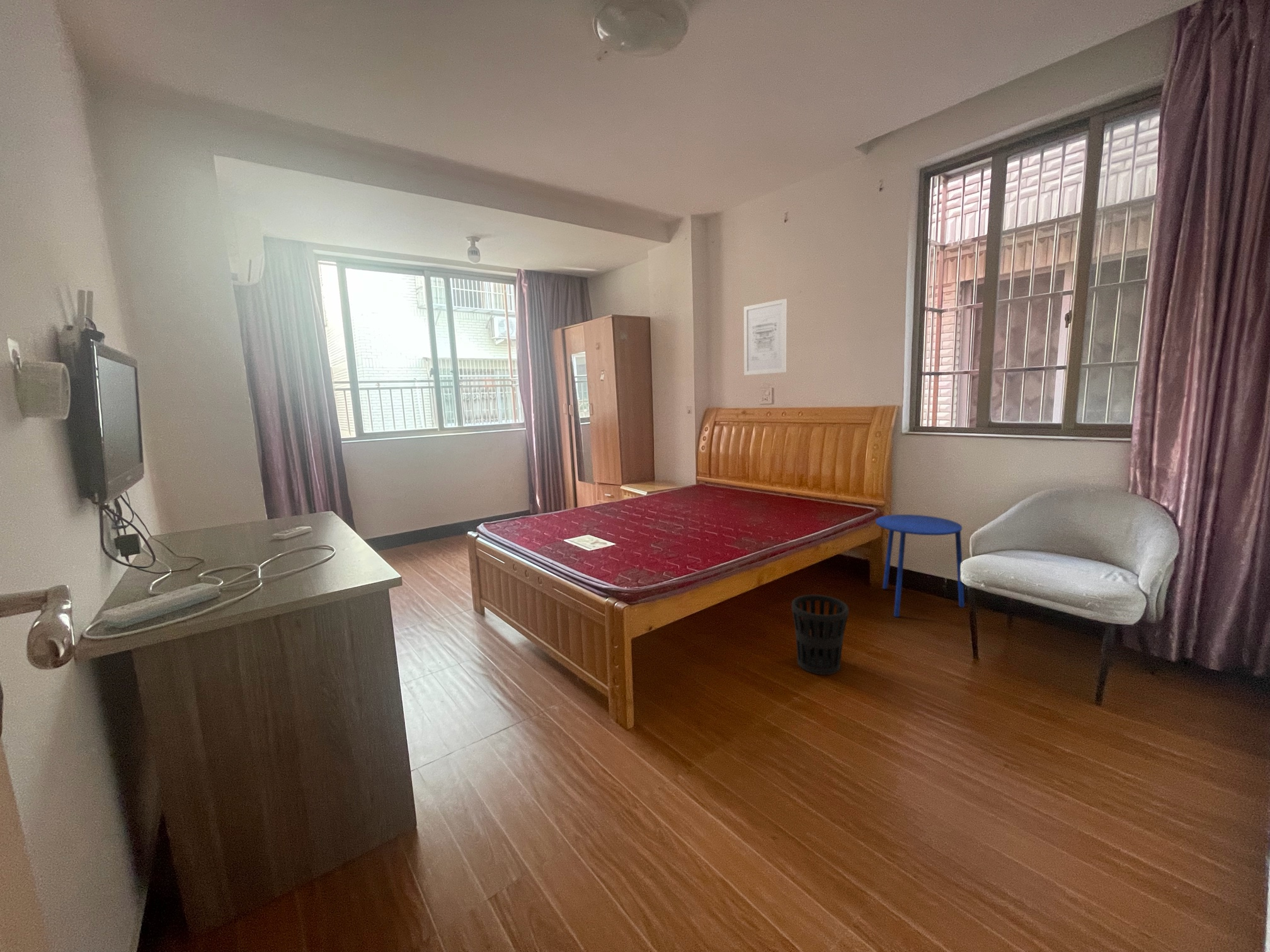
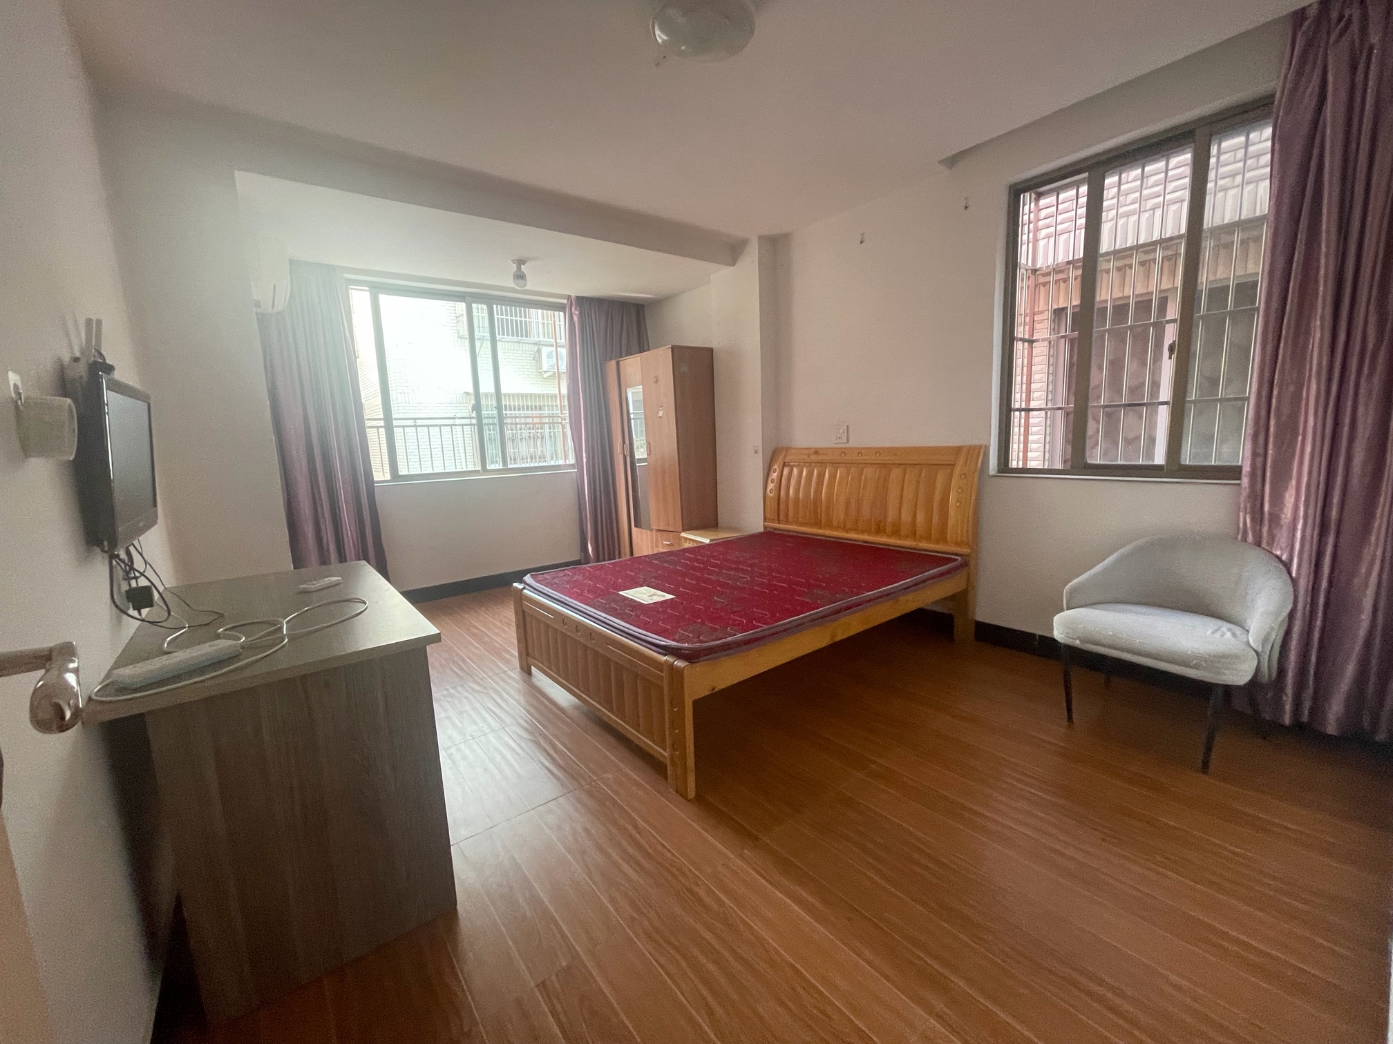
- wastebasket [791,594,849,676]
- wall art [743,298,787,376]
- side table [875,514,965,618]
